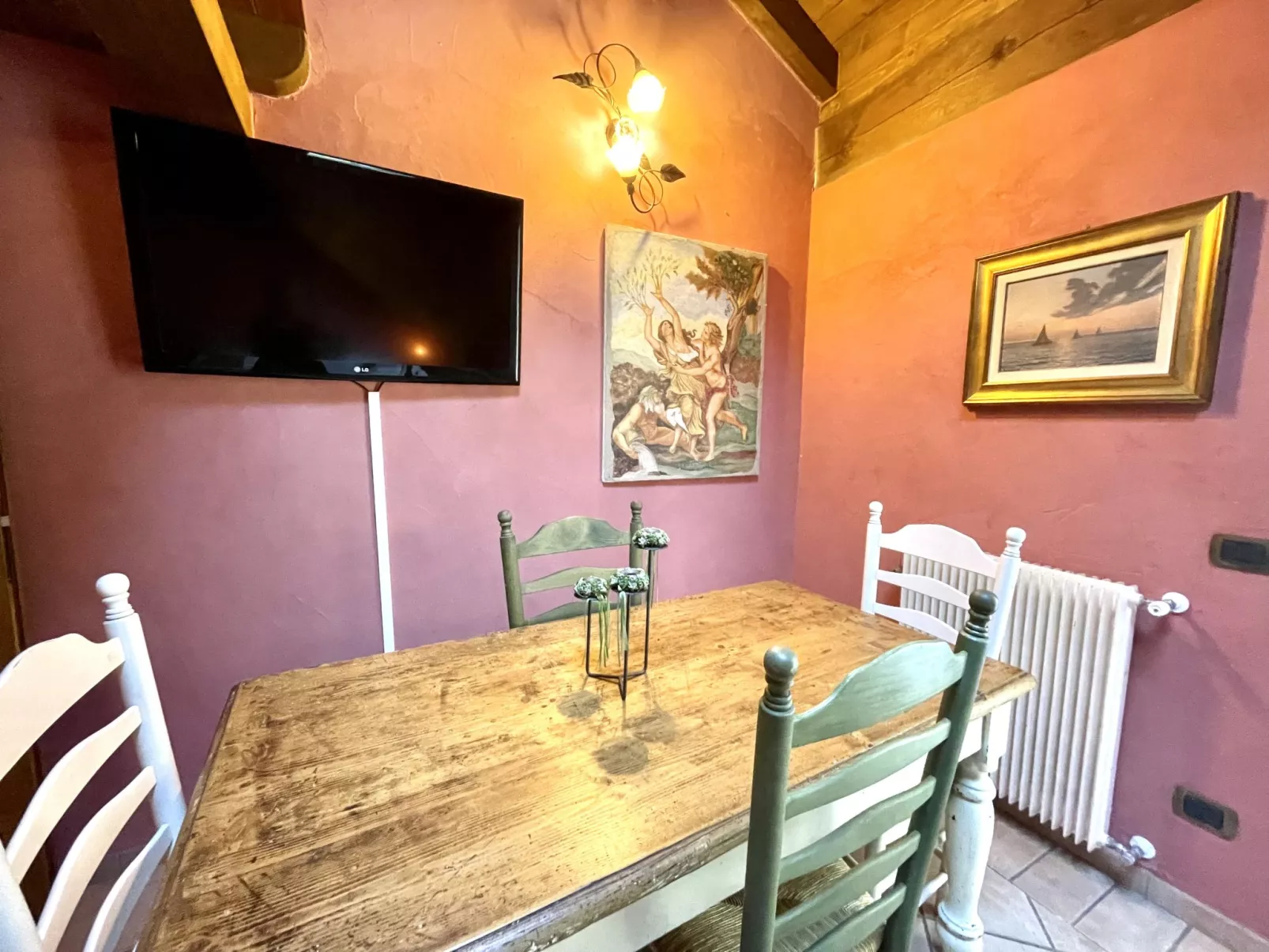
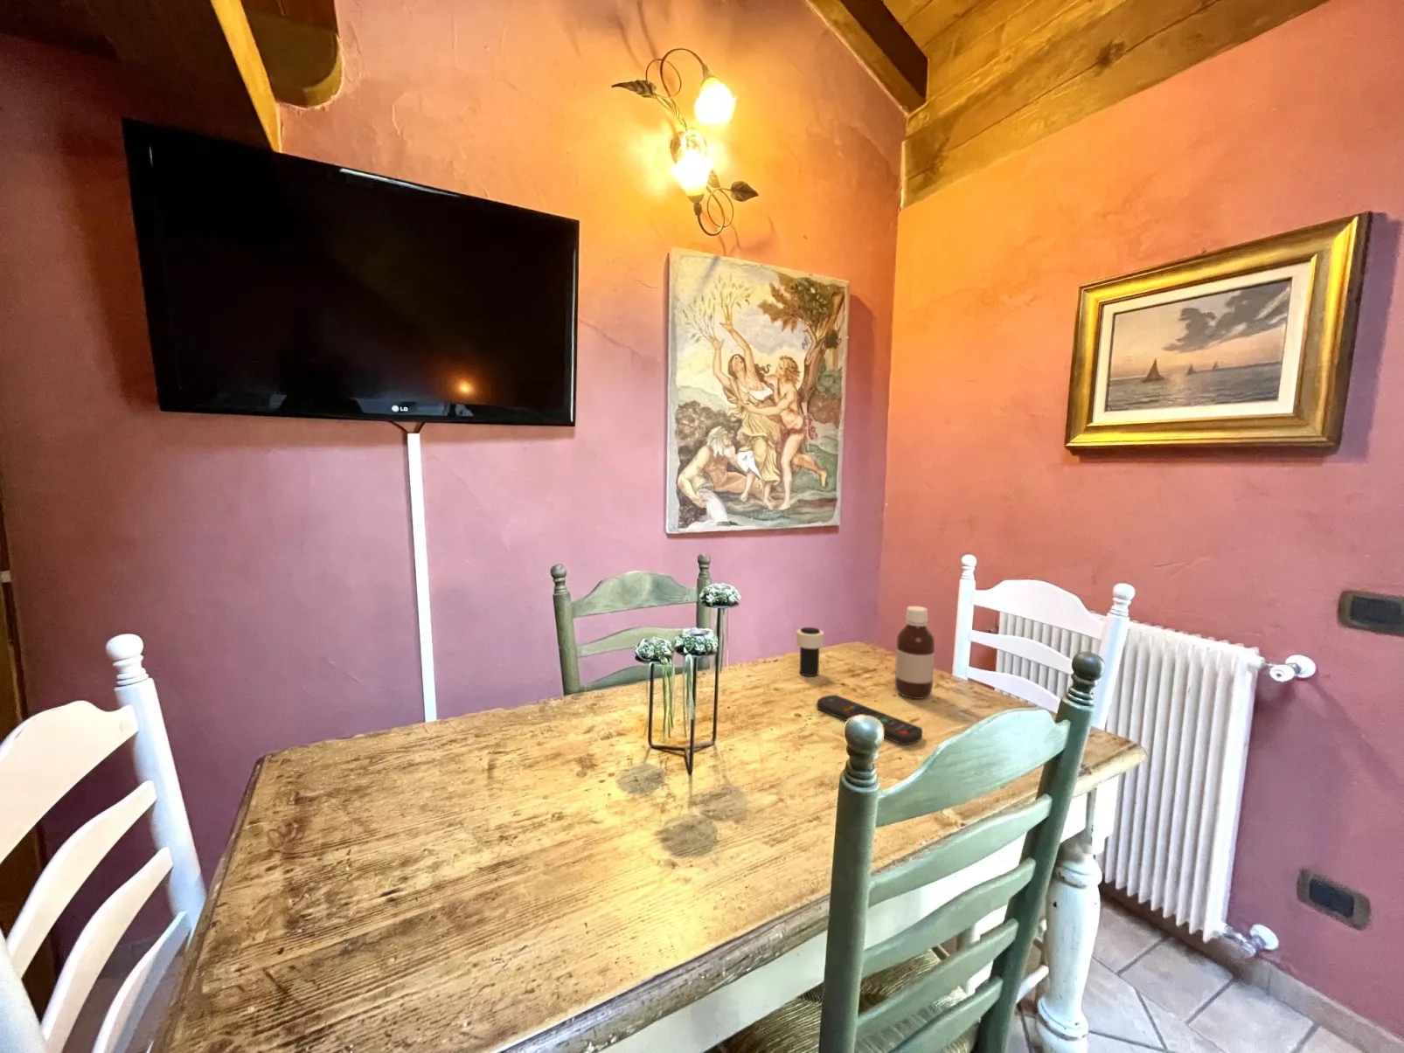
+ cup [795,626,824,677]
+ remote control [817,694,923,746]
+ bottle [894,605,935,700]
